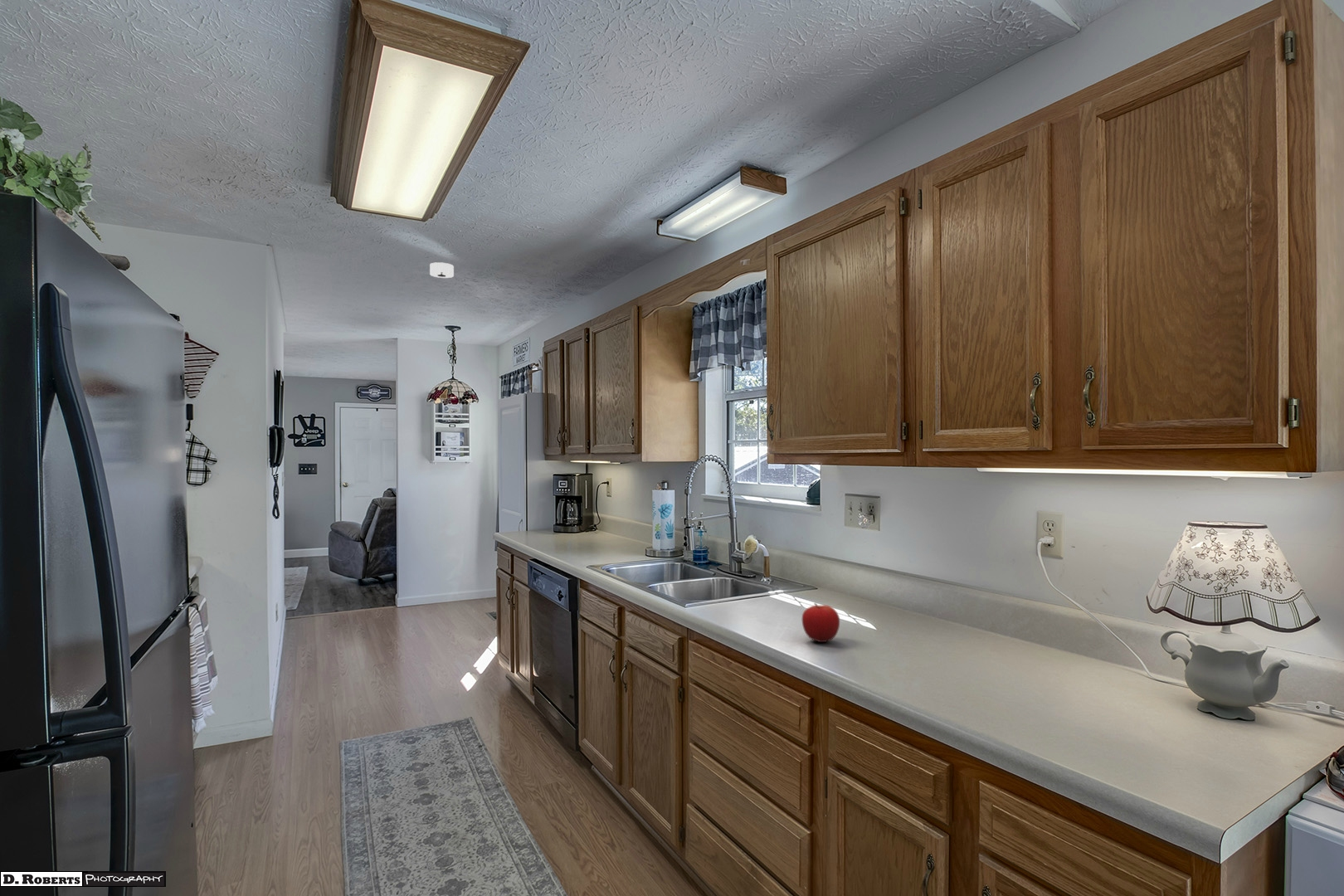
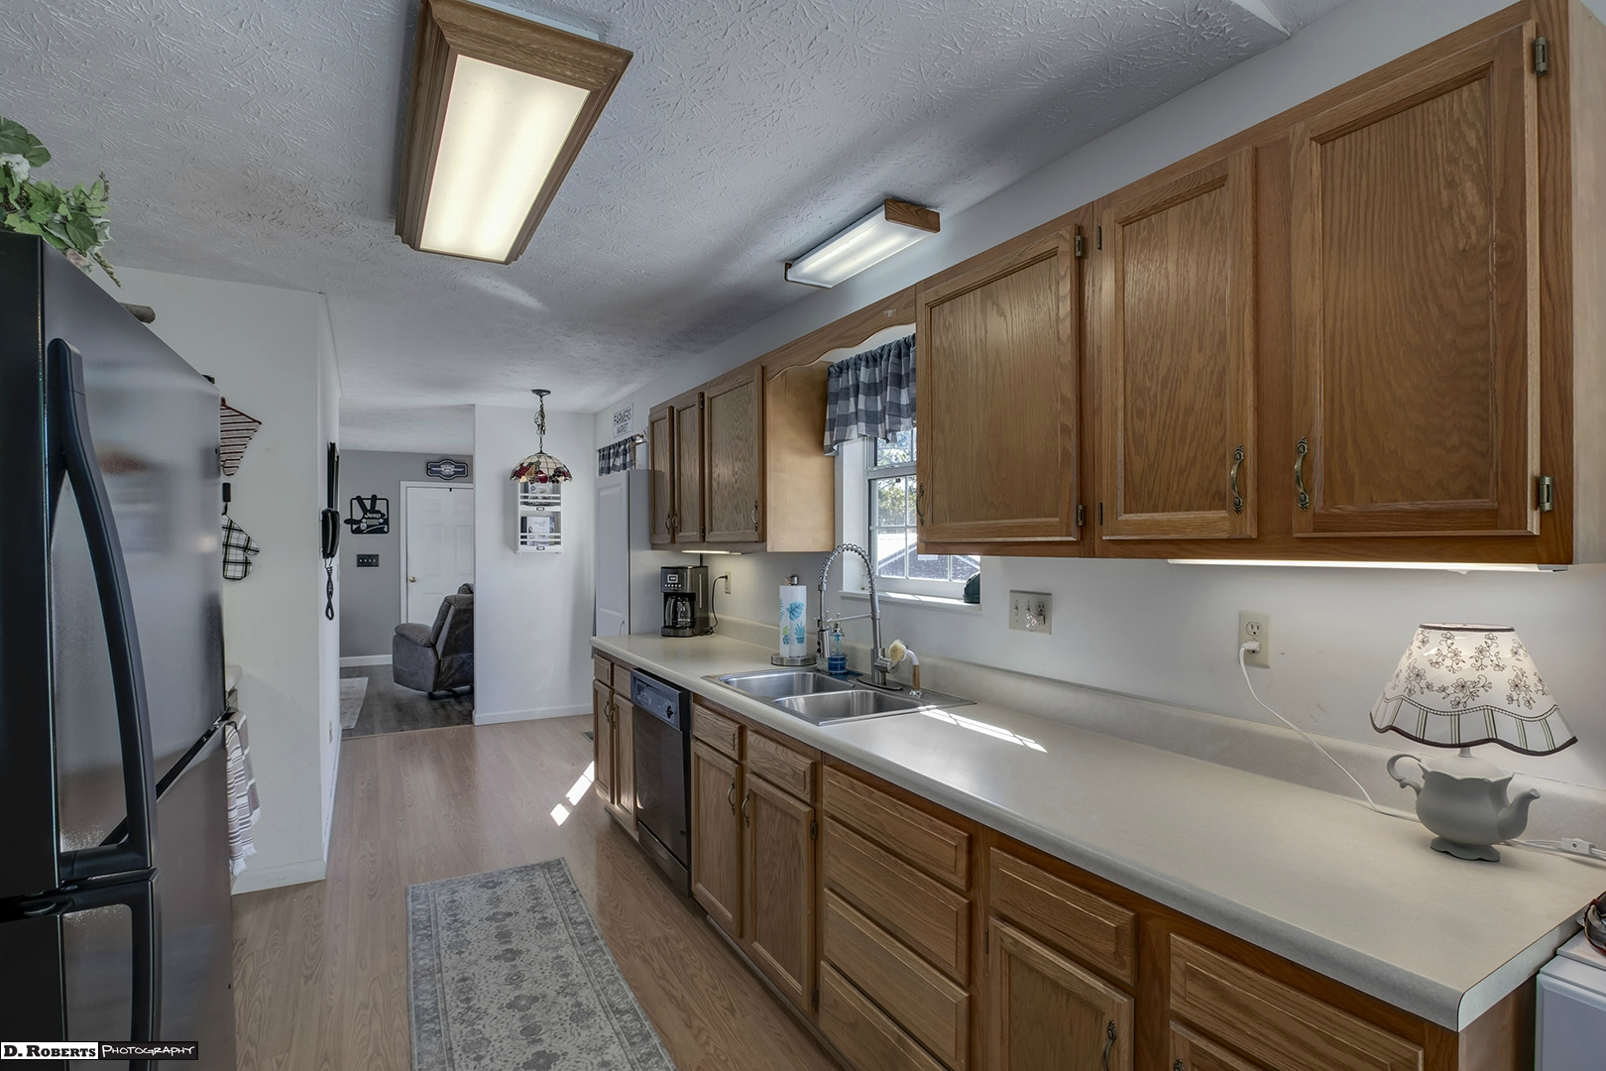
- smoke detector [429,261,455,279]
- fruit [801,602,840,643]
